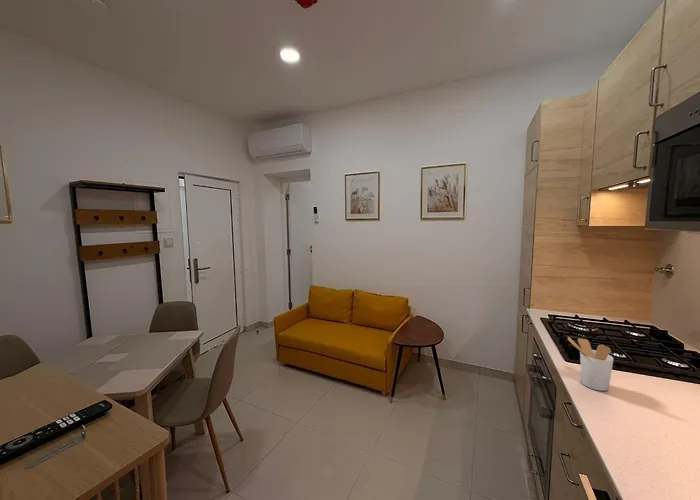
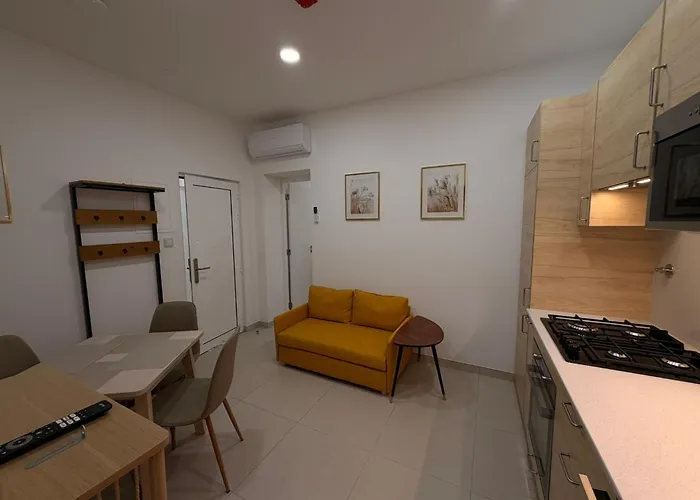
- utensil holder [567,336,614,392]
